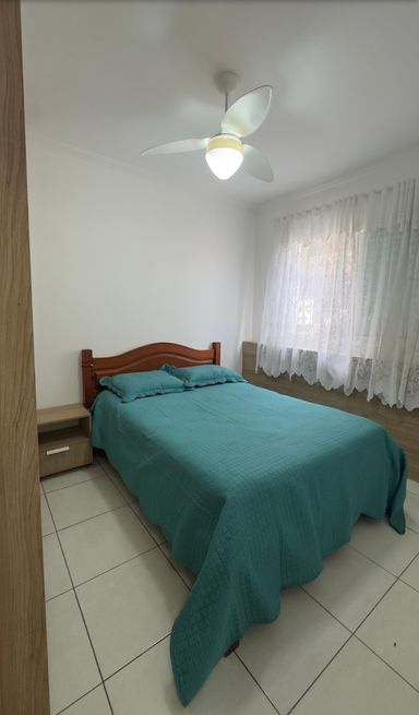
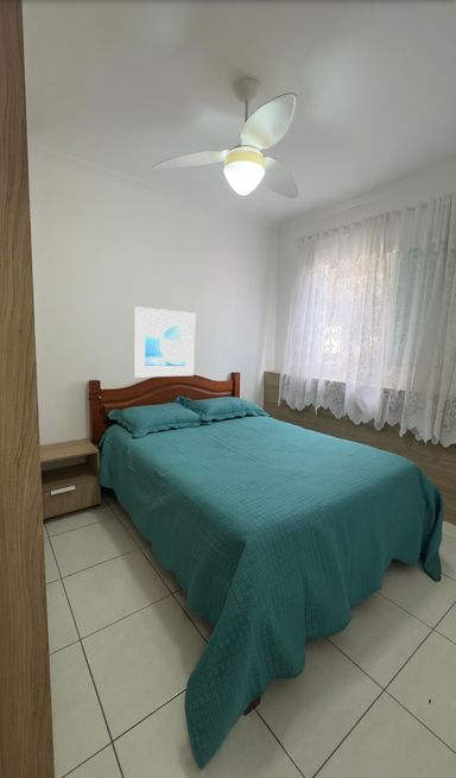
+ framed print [133,305,196,379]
